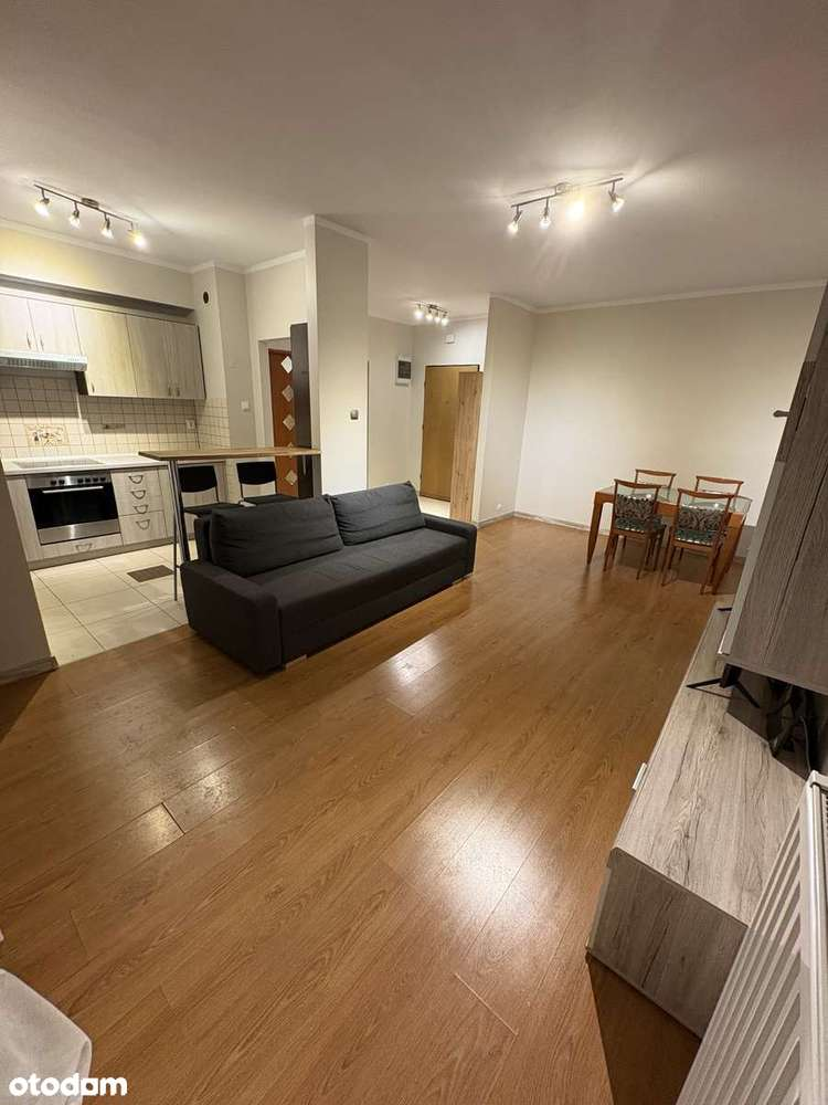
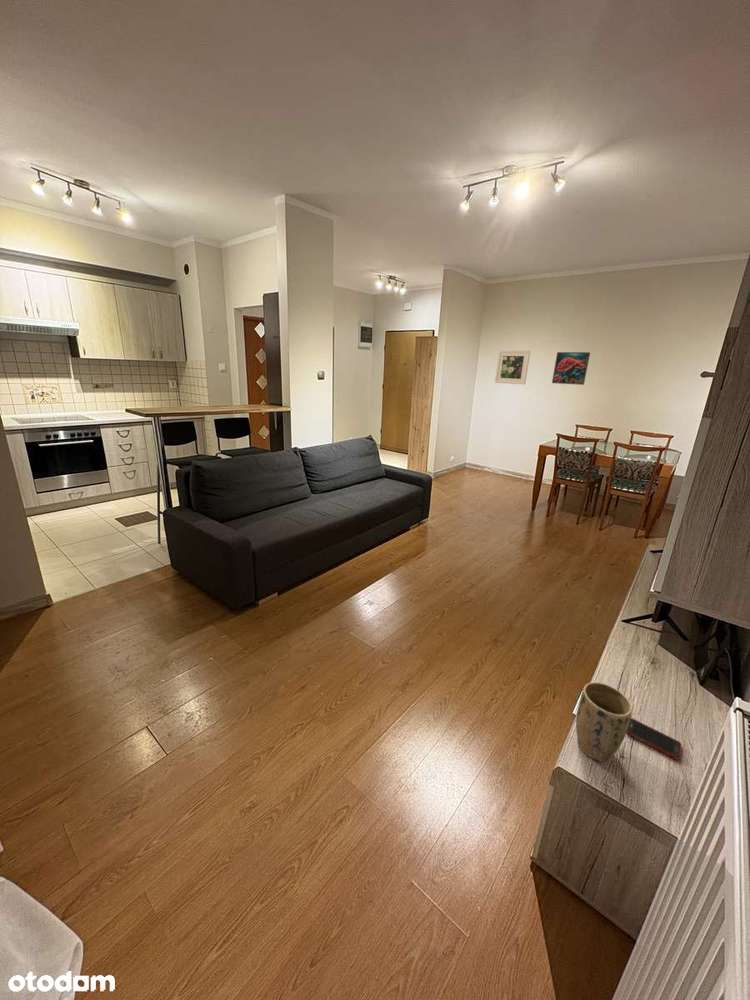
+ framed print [494,350,531,385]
+ plant pot [575,681,633,762]
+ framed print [551,351,591,386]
+ cell phone [626,717,683,761]
